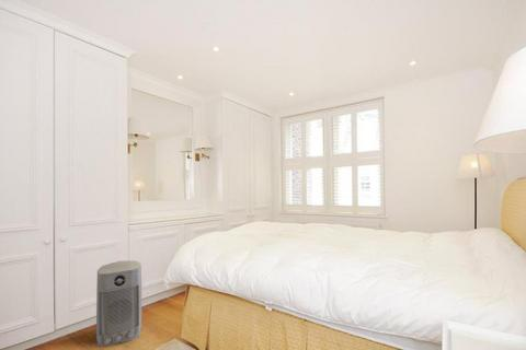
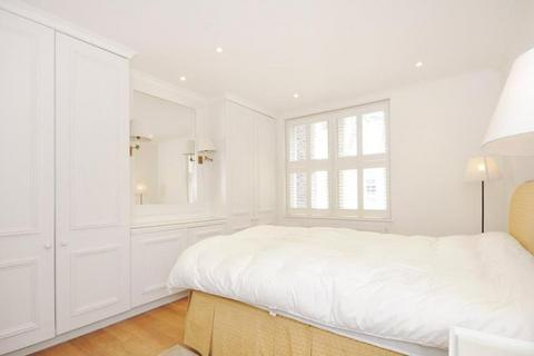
- air purifier [95,259,142,348]
